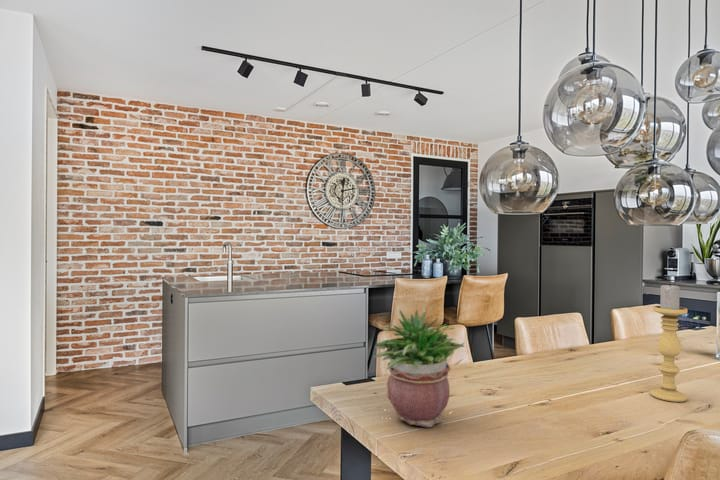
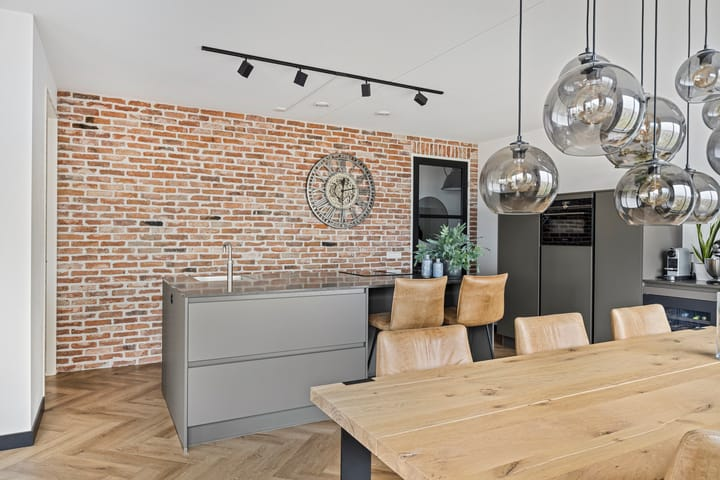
- potted plant [373,308,465,429]
- candle holder [650,283,688,403]
